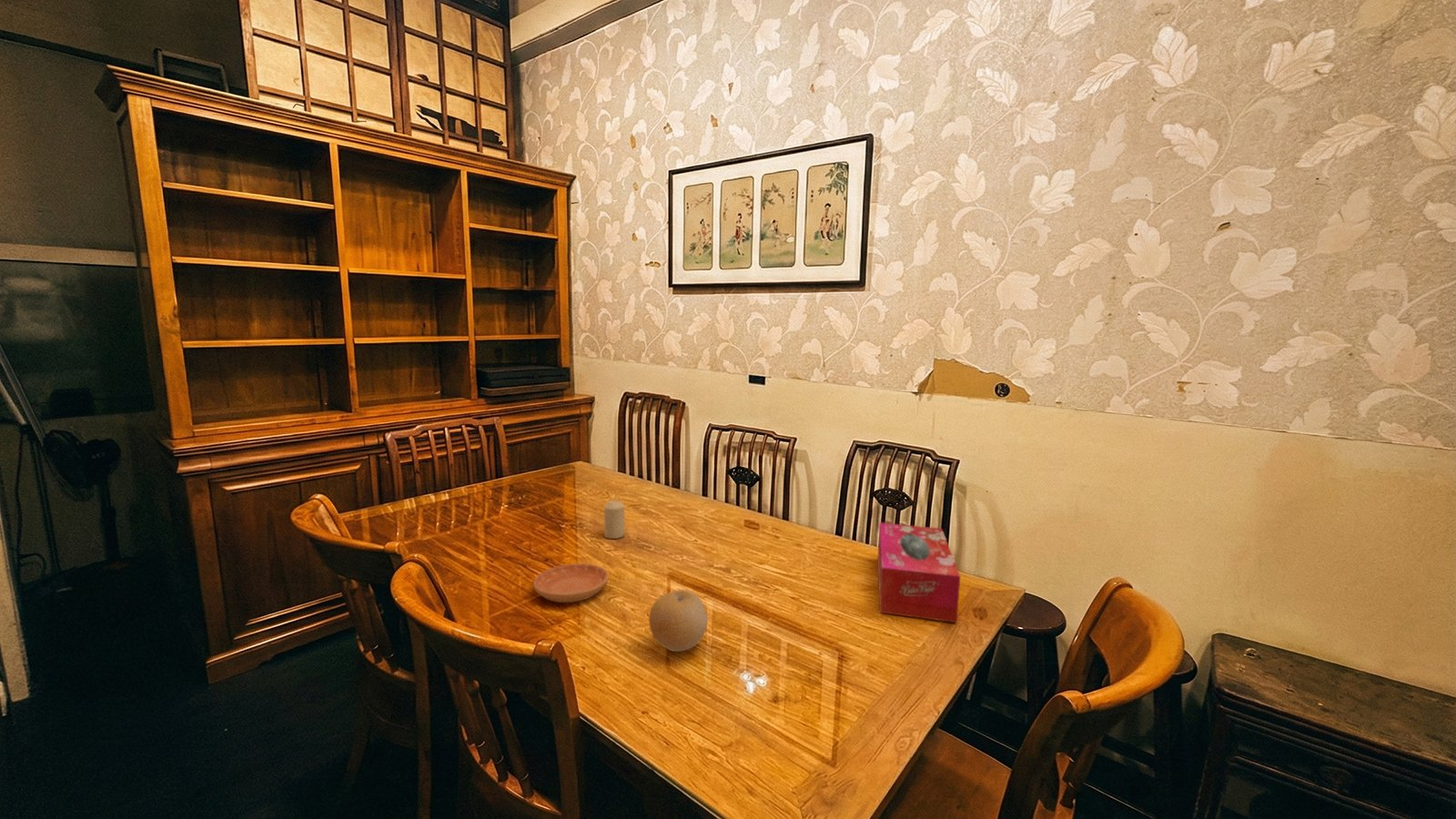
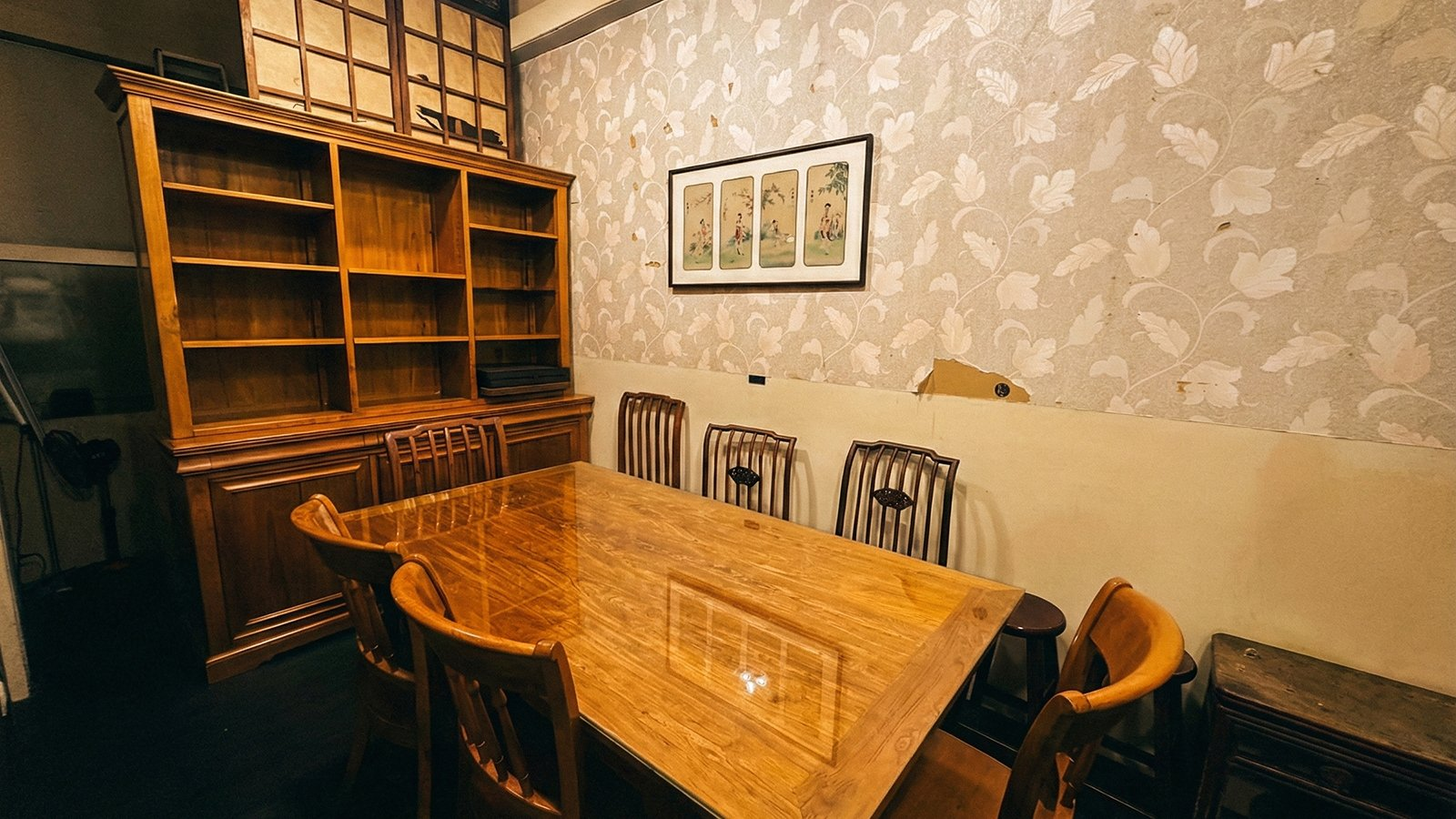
- tissue box [876,521,961,623]
- fruit [648,589,709,652]
- saucer [532,562,610,603]
- candle [603,499,625,540]
